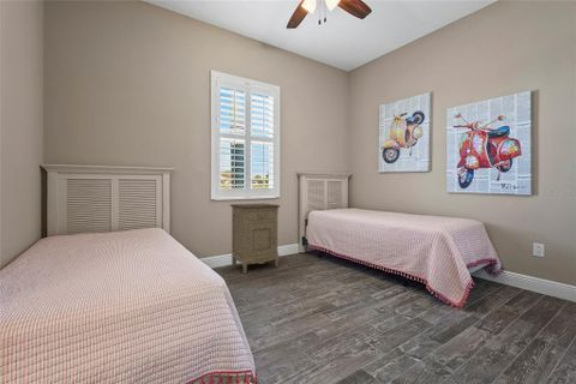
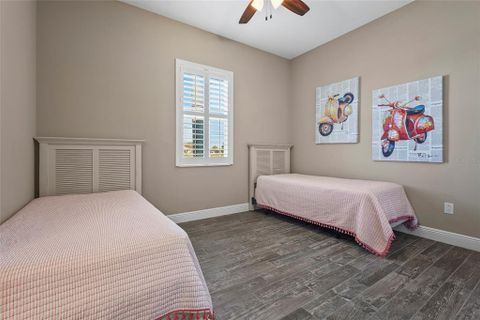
- nightstand [229,203,281,275]
